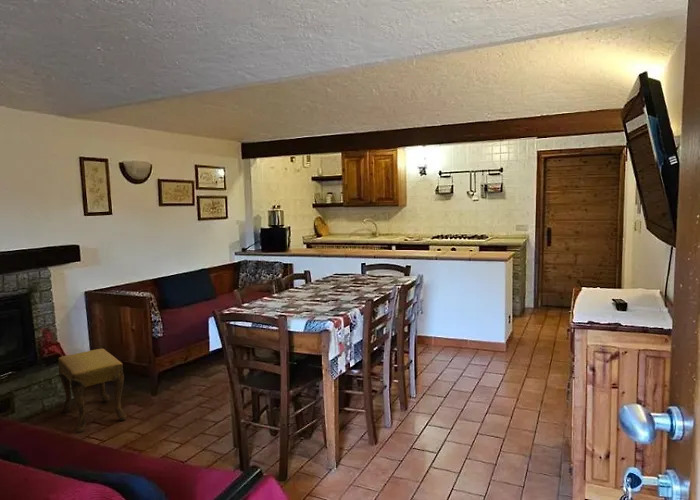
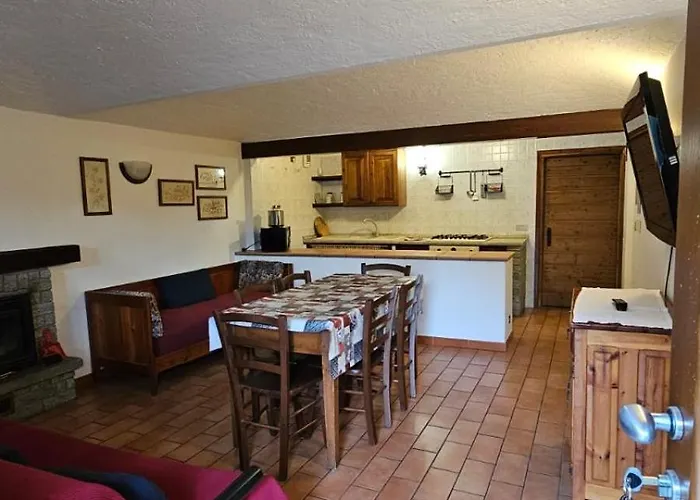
- footstool [57,348,127,434]
